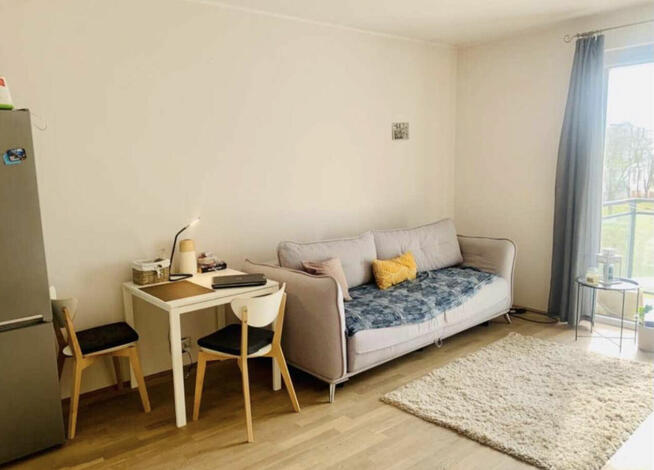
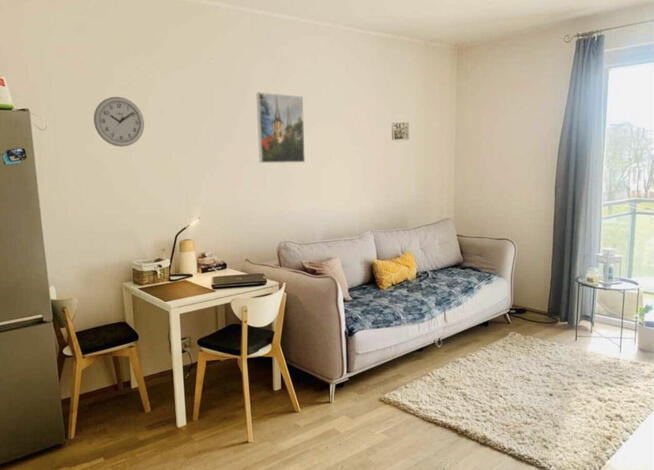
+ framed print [256,92,306,164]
+ wall clock [93,96,145,148]
